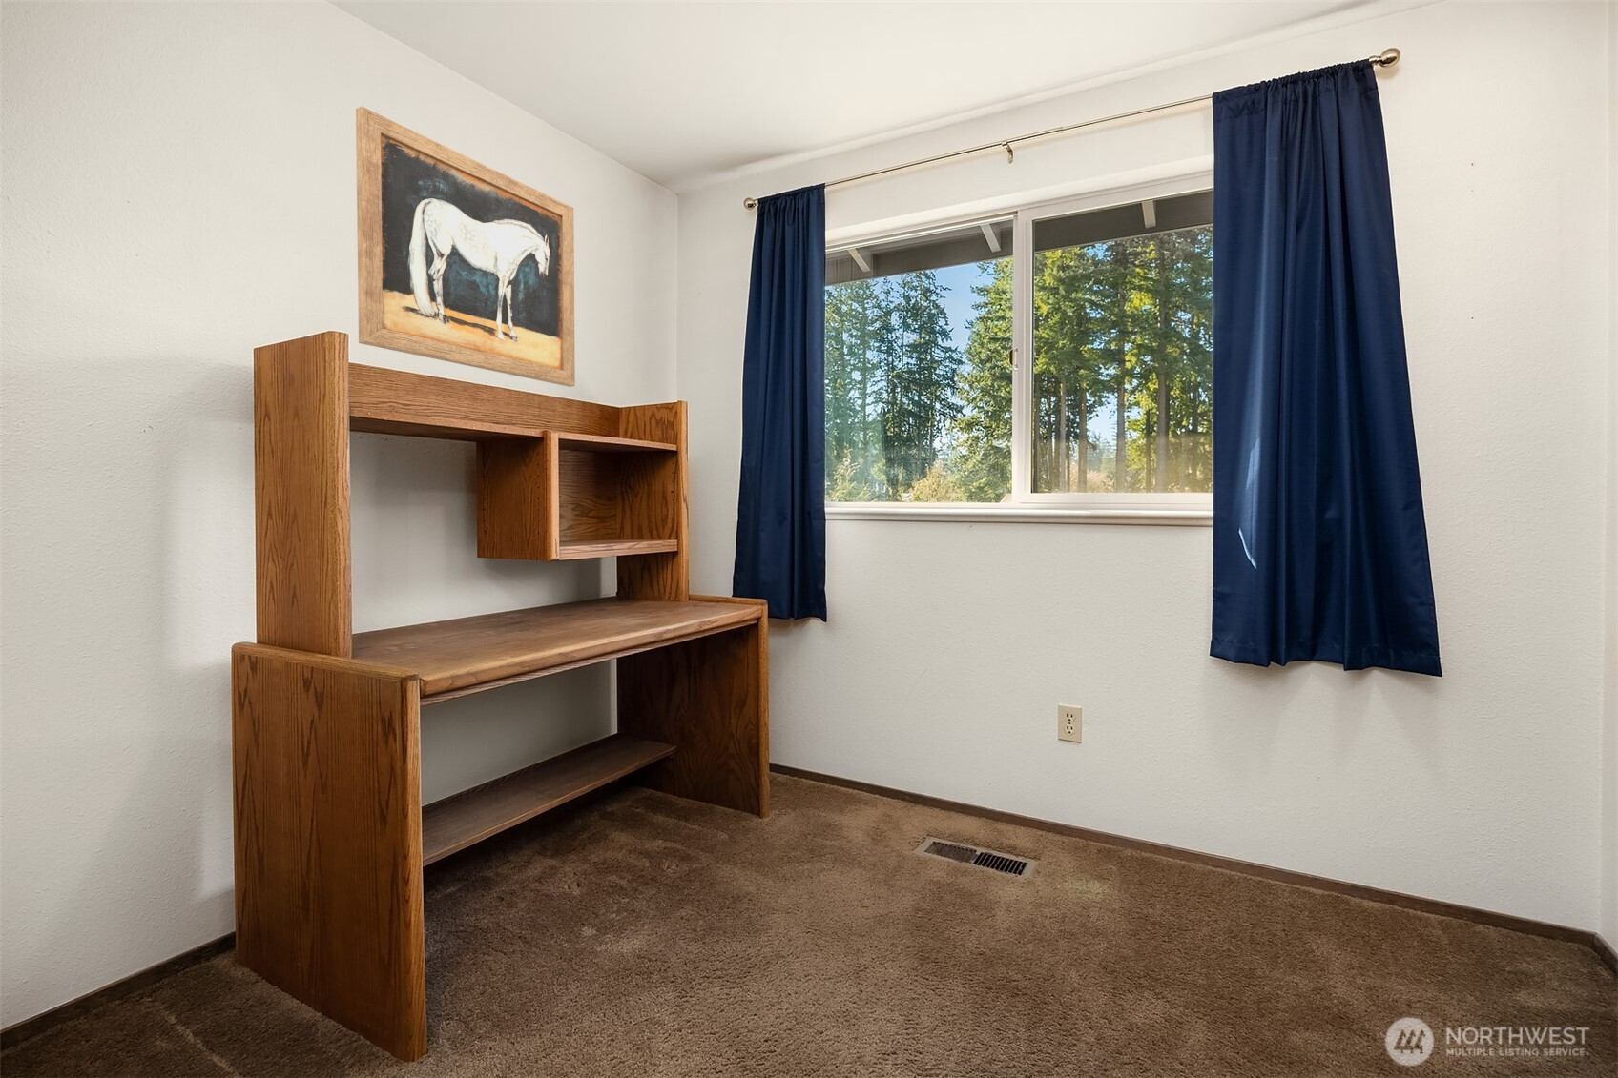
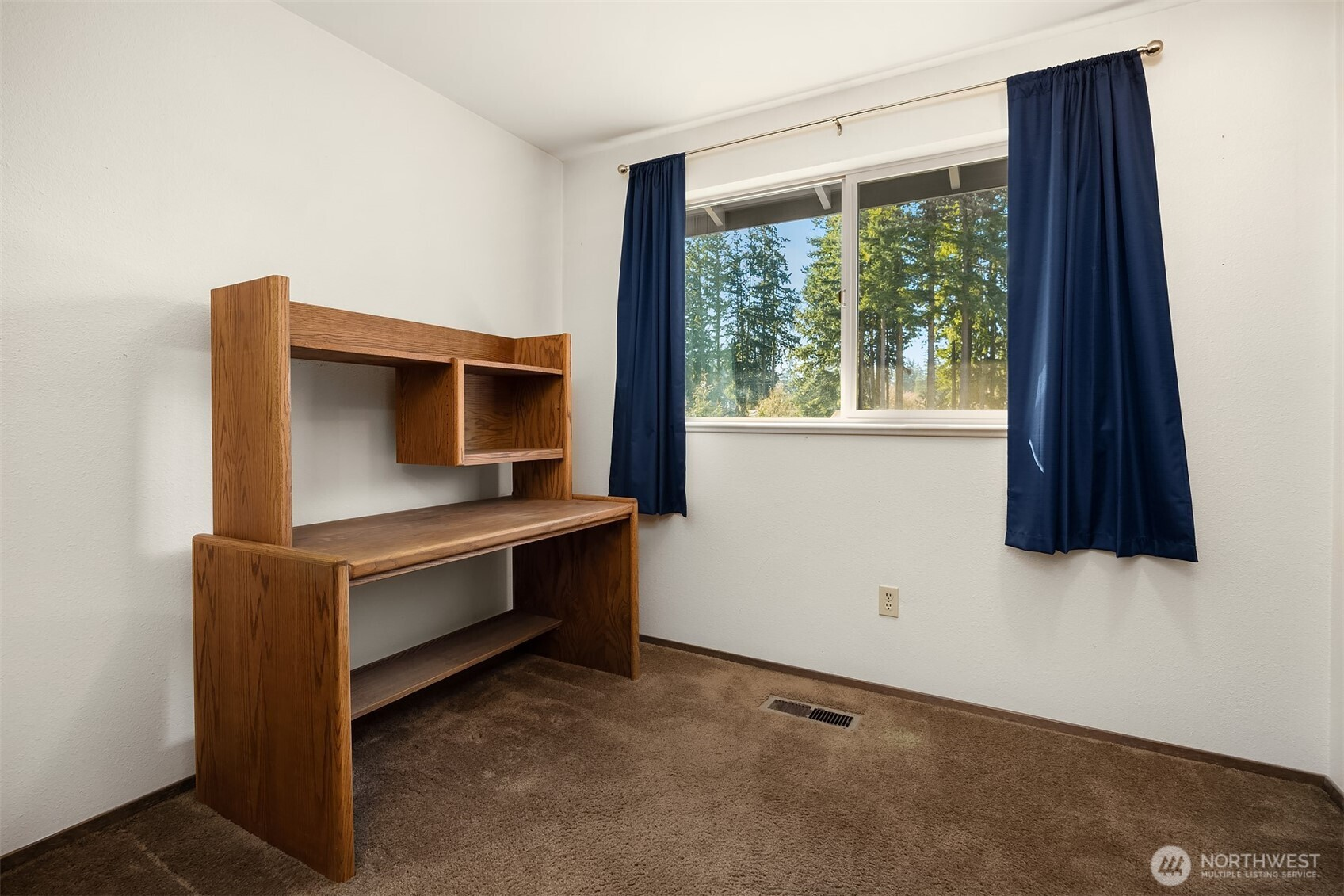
- wall art [355,106,577,387]
